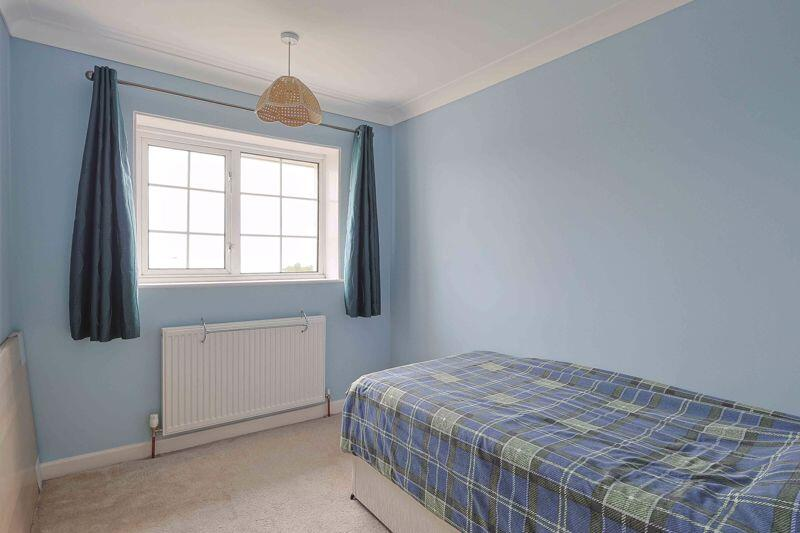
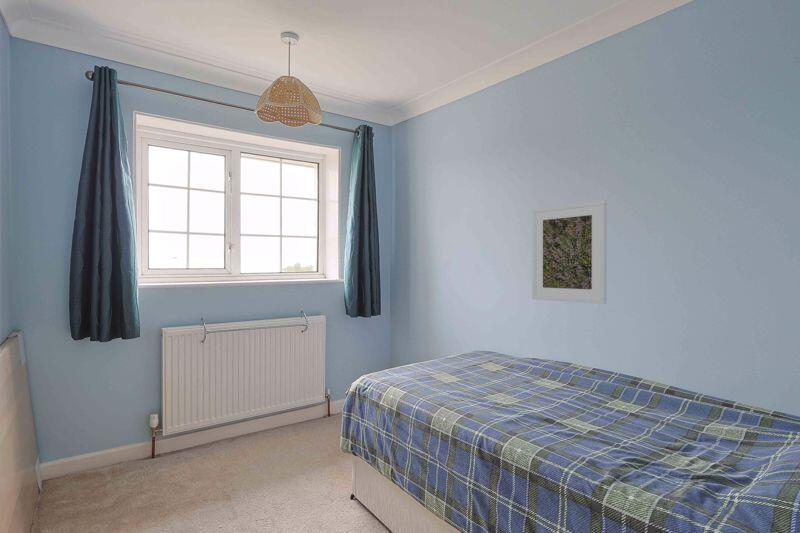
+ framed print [531,199,607,305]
